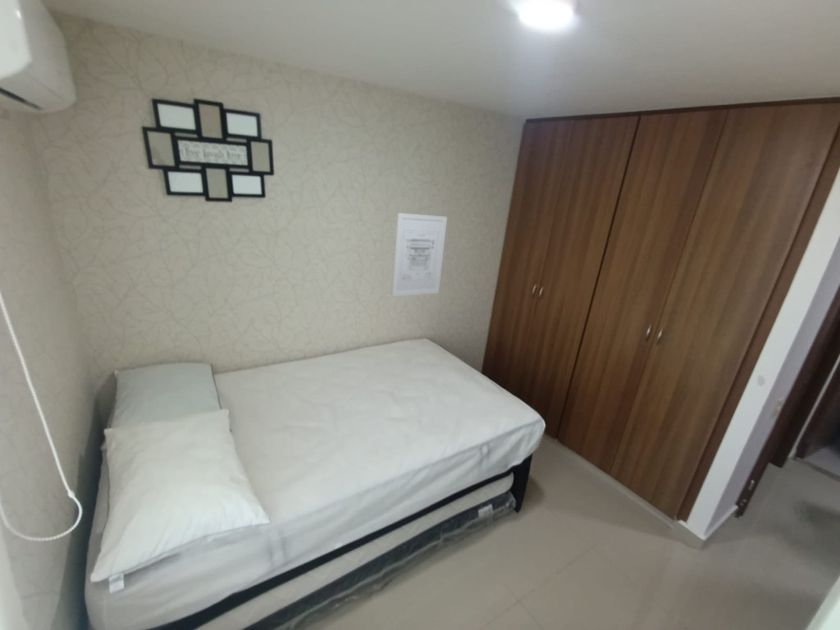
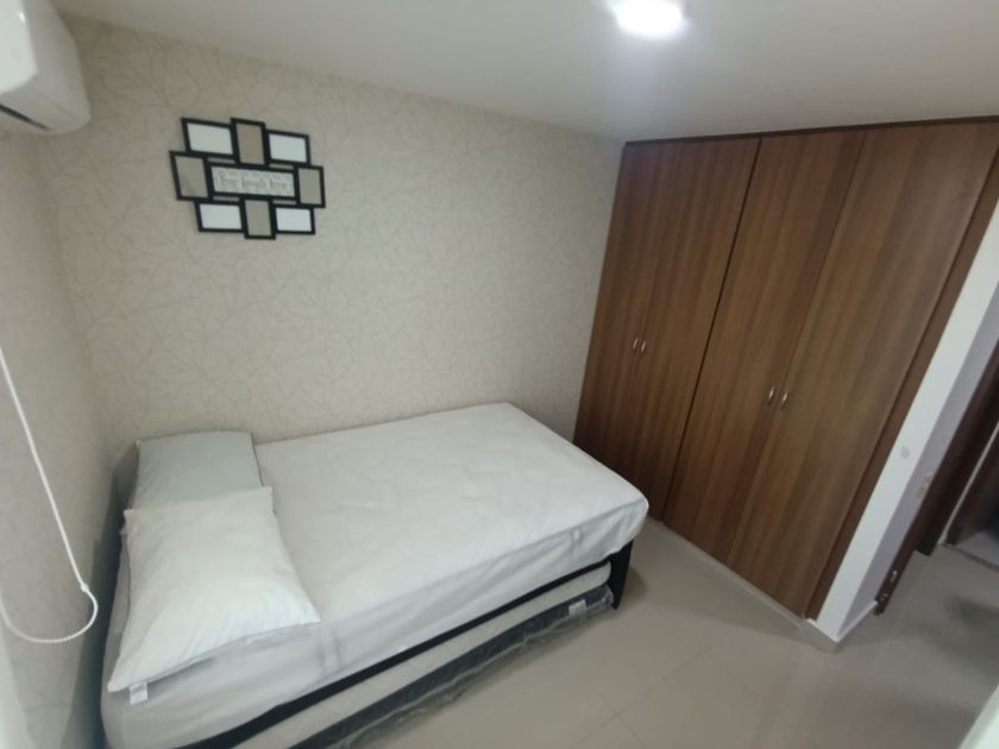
- wall art [390,212,448,297]
